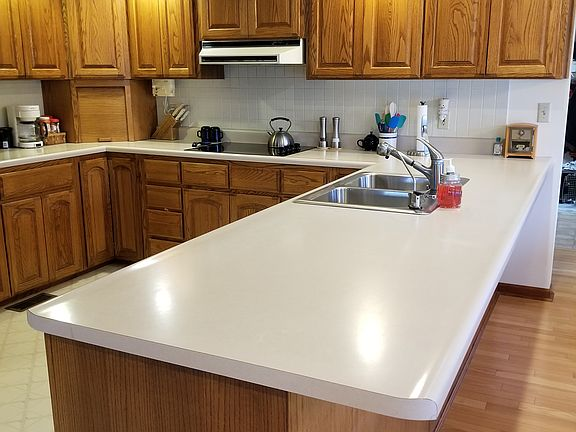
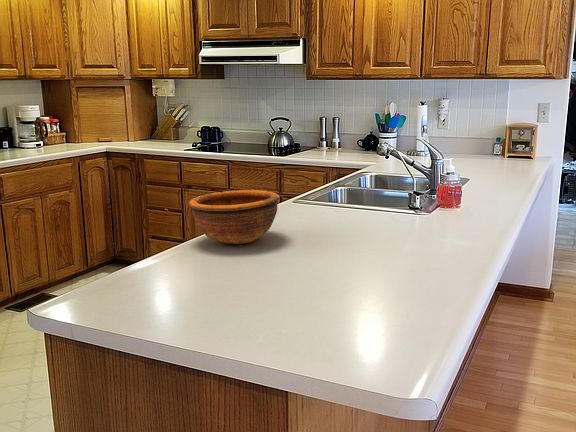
+ bowl [188,189,281,245]
